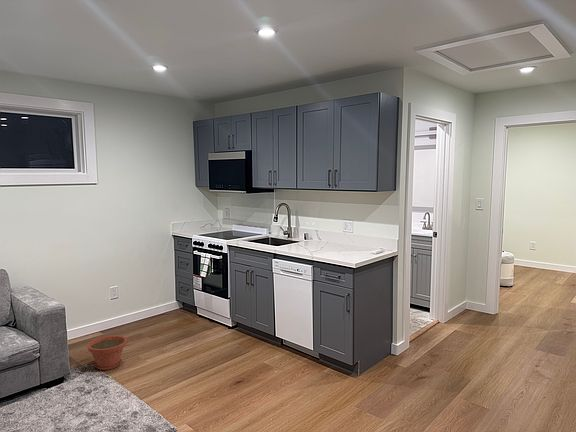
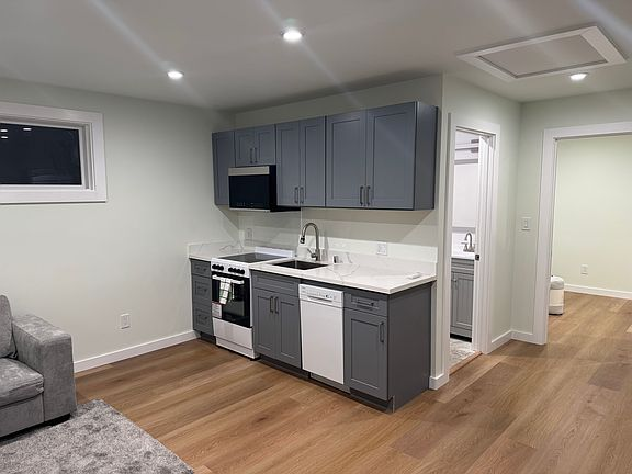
- plant pot [86,334,128,371]
